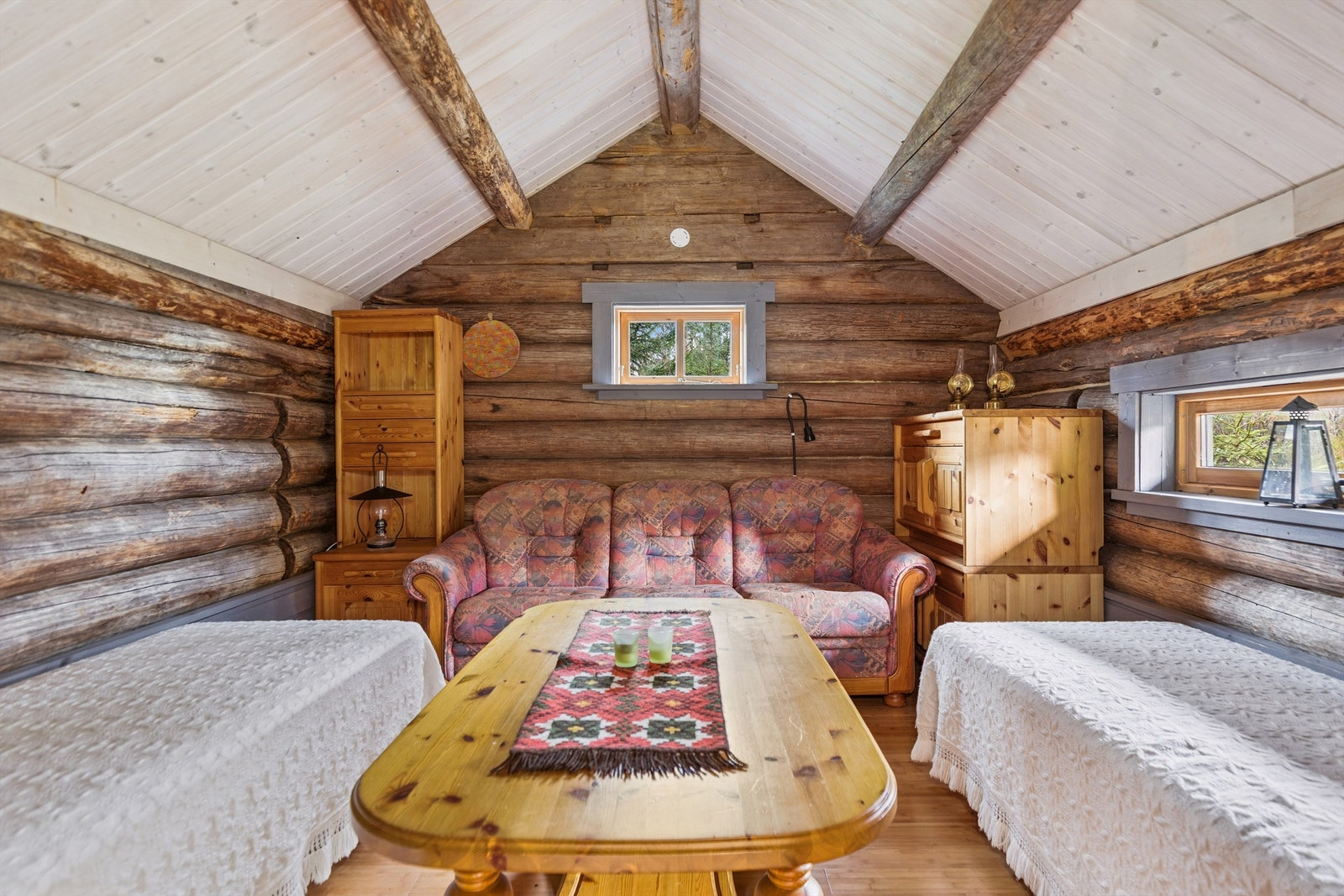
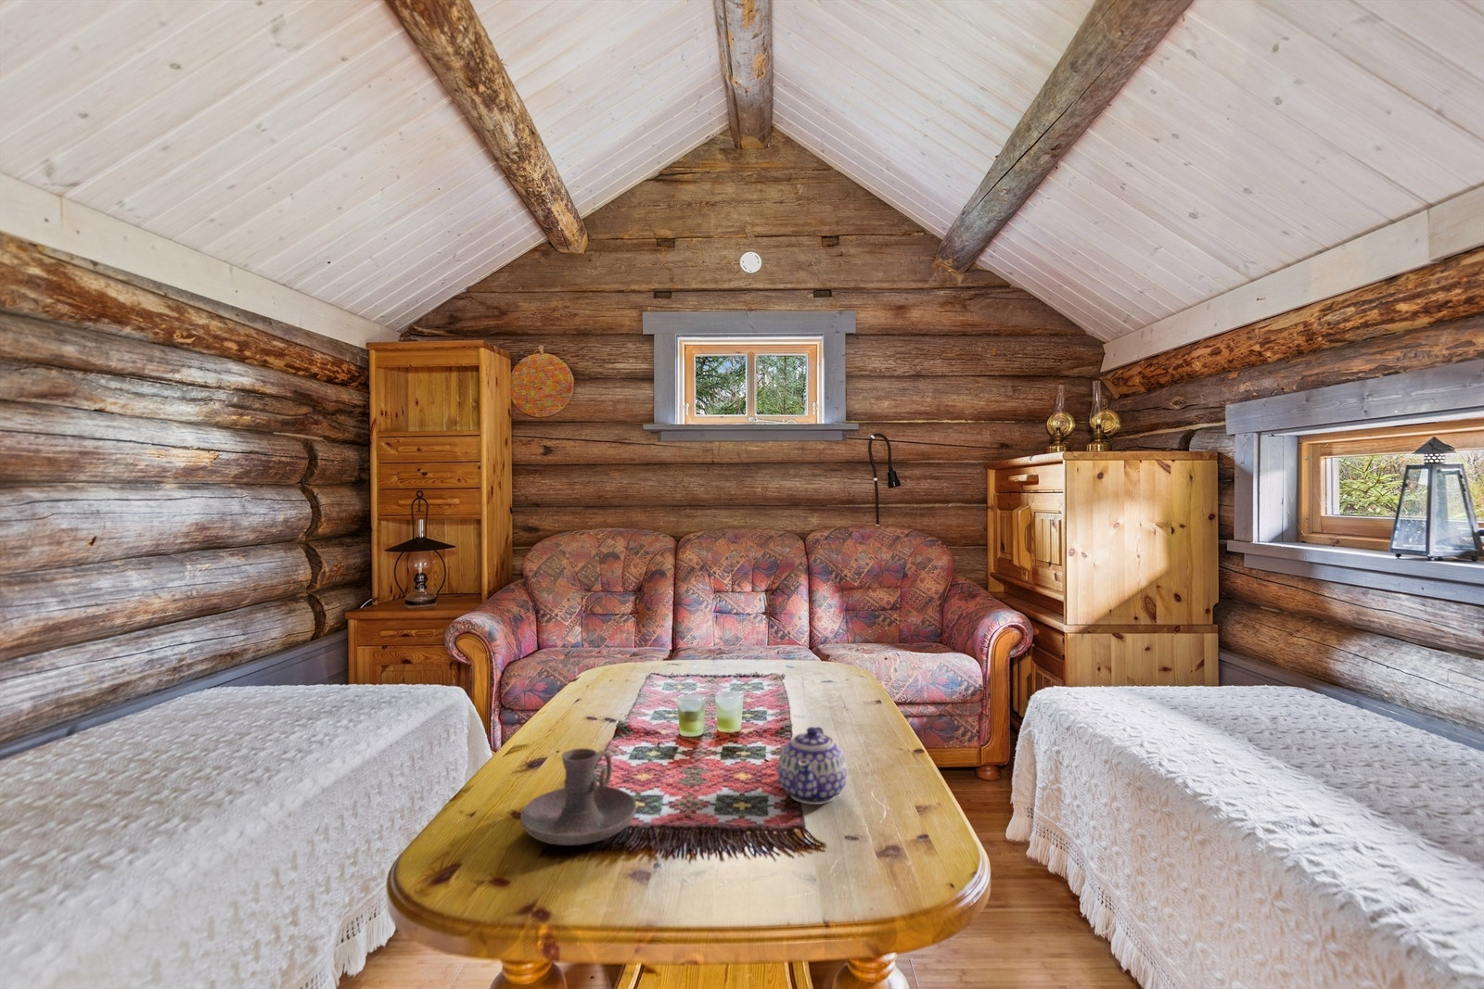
+ candle holder [519,747,637,847]
+ teapot [777,726,848,806]
